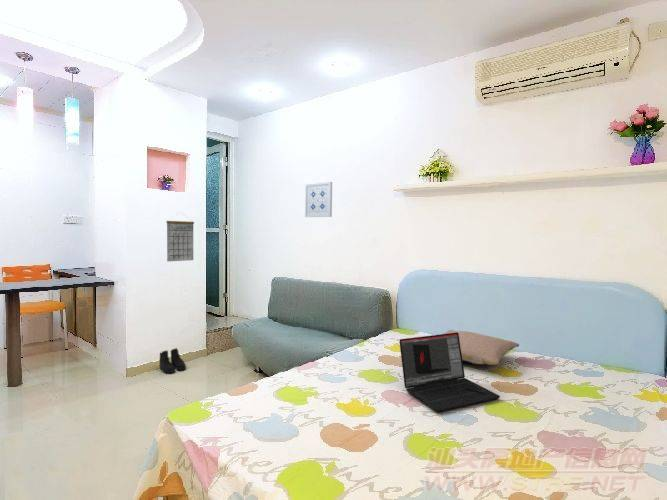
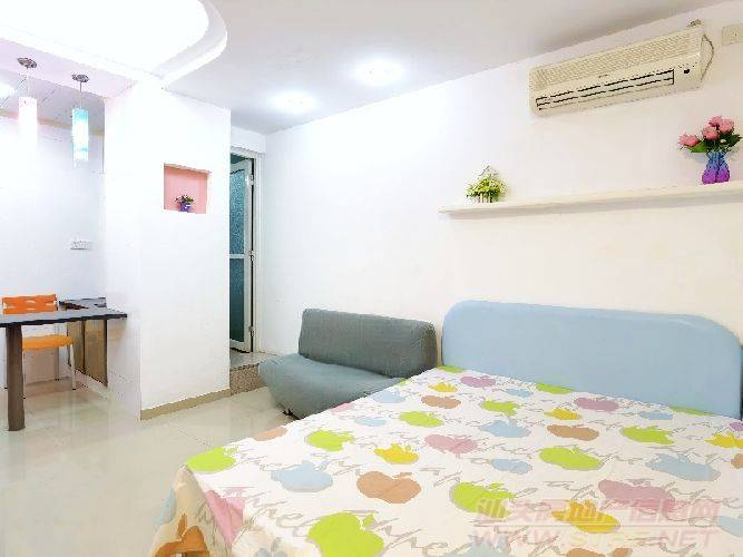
- wall art [304,181,333,218]
- calendar [165,212,195,262]
- boots [158,347,187,374]
- pillow [443,329,520,366]
- laptop [398,332,501,413]
